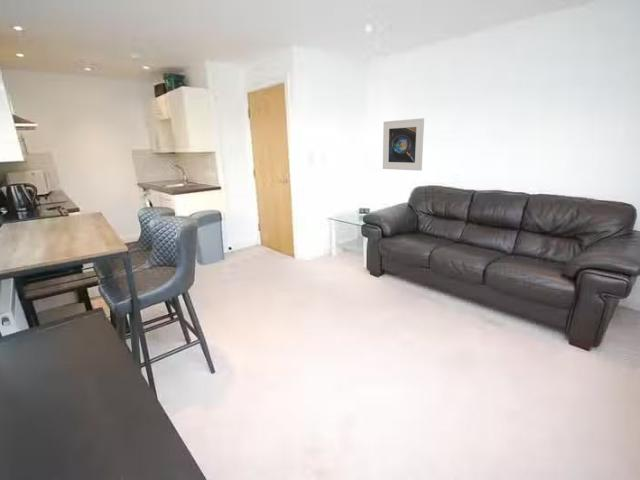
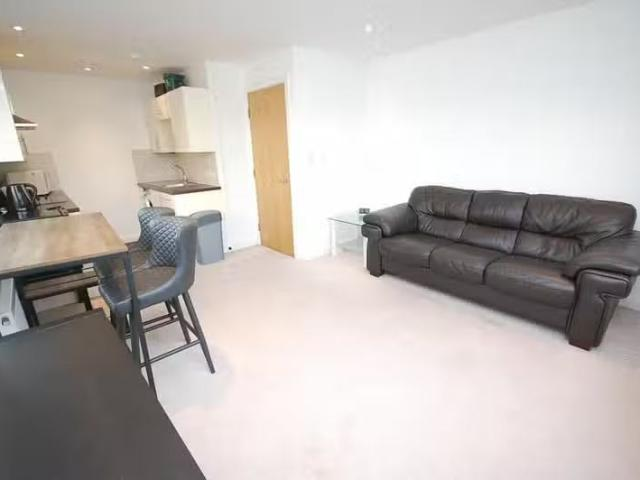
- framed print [382,117,425,172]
